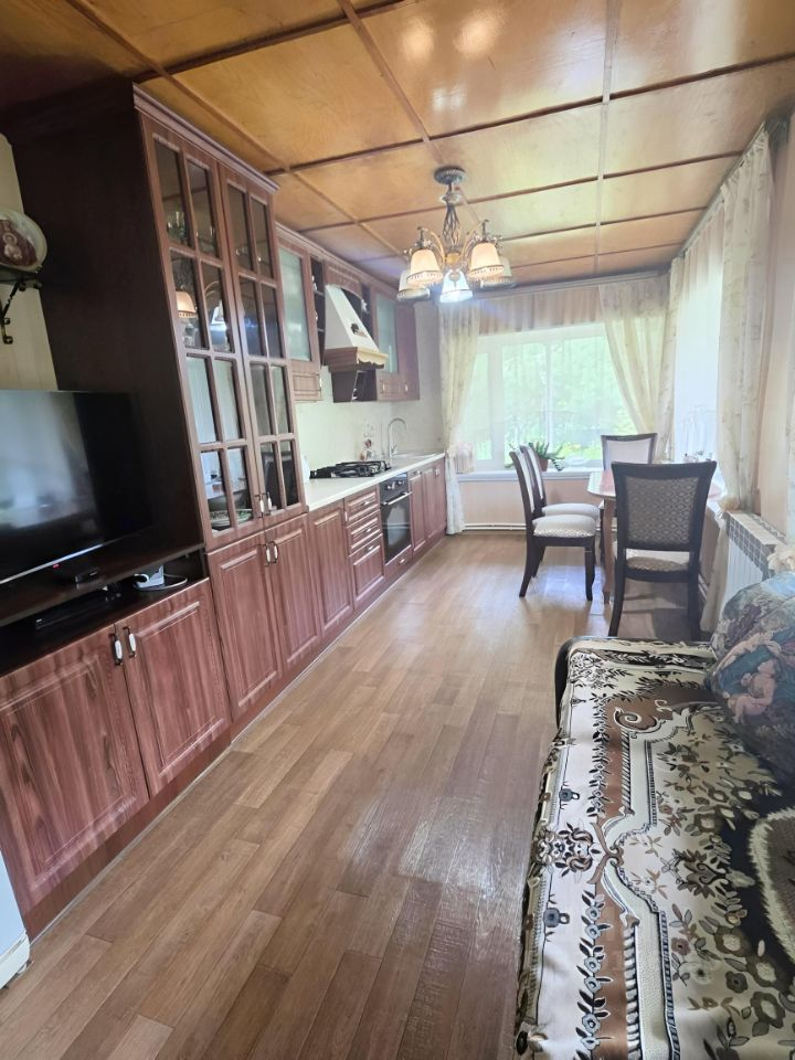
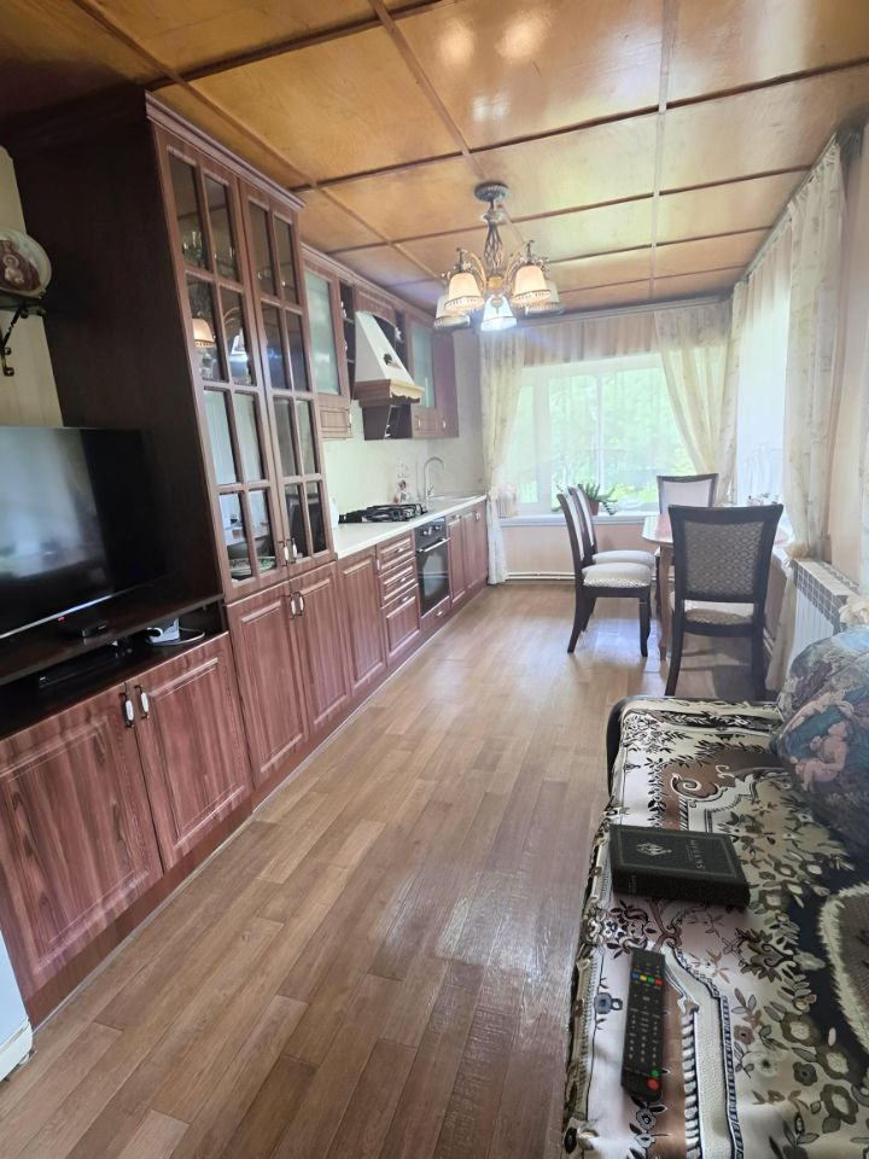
+ remote control [619,945,666,1103]
+ book [608,822,752,908]
